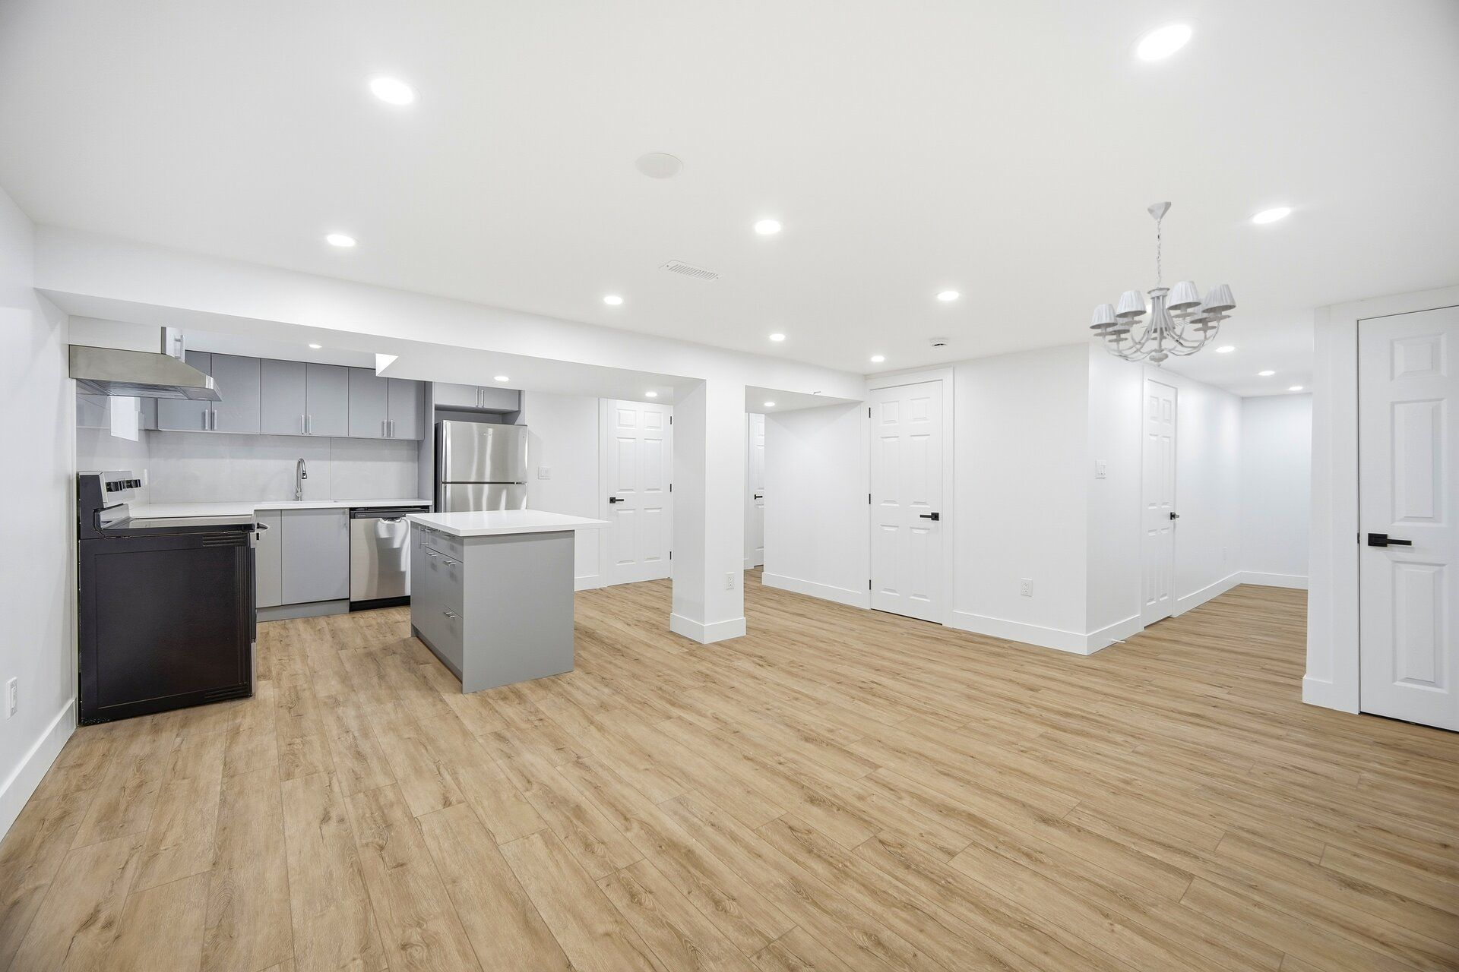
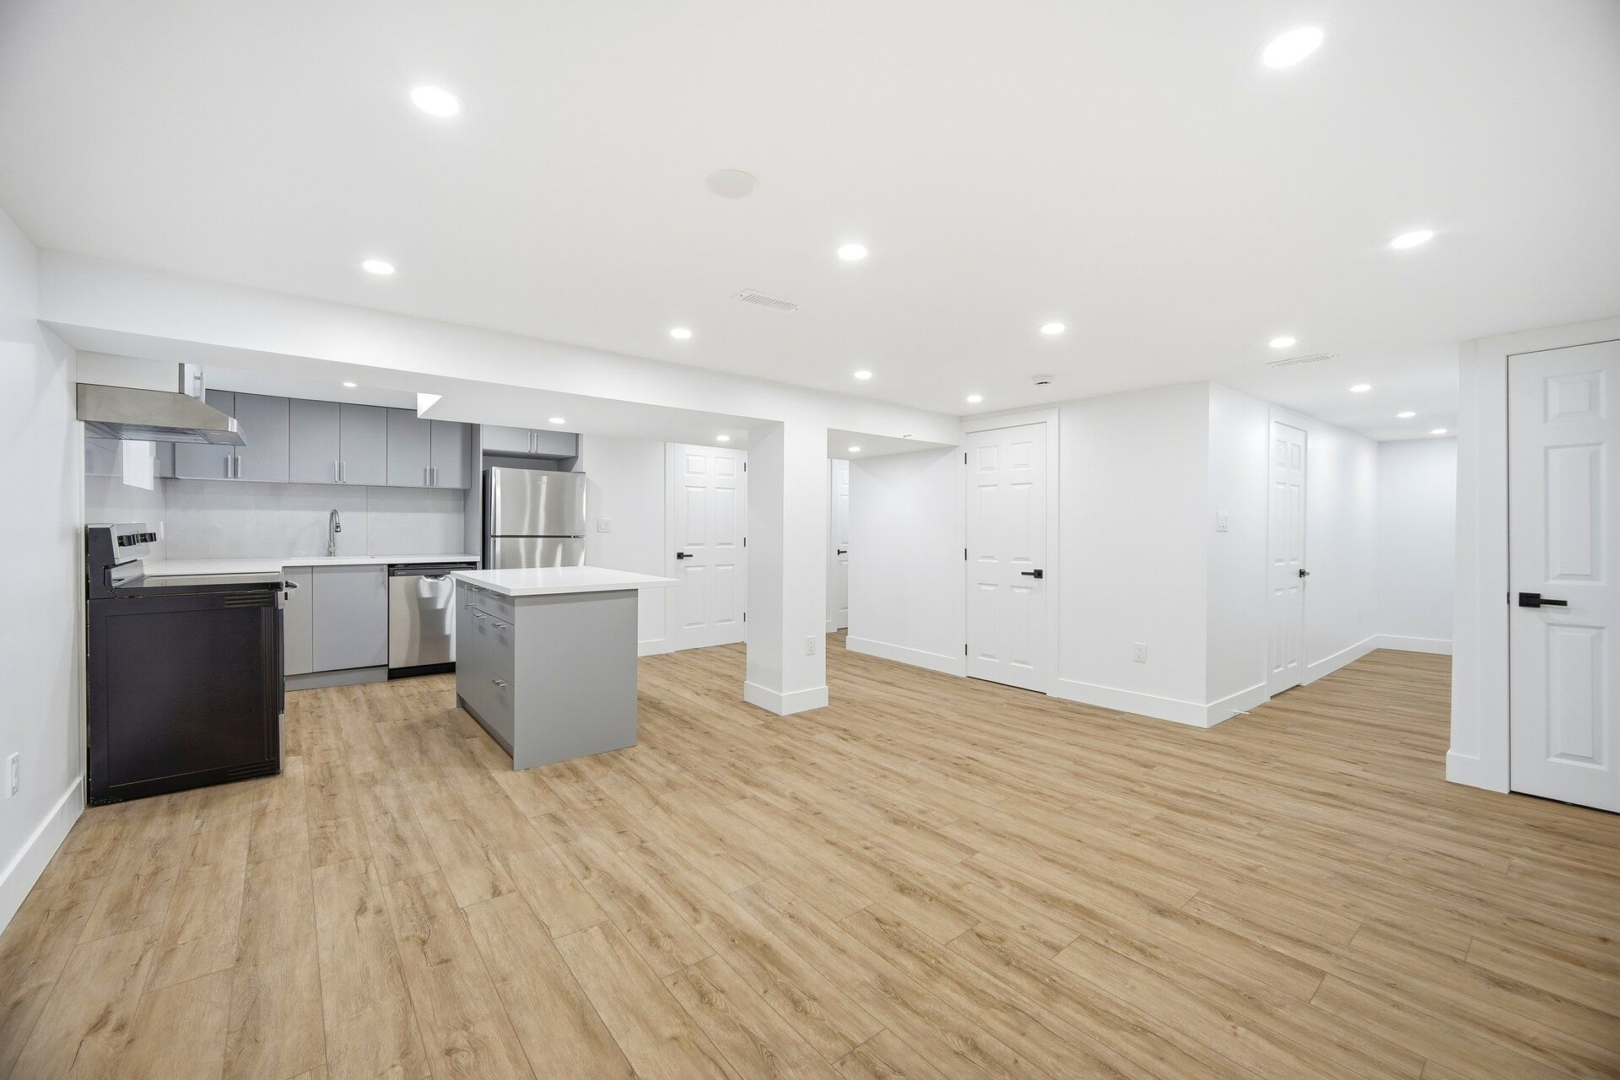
- chandelier [1089,202,1238,368]
